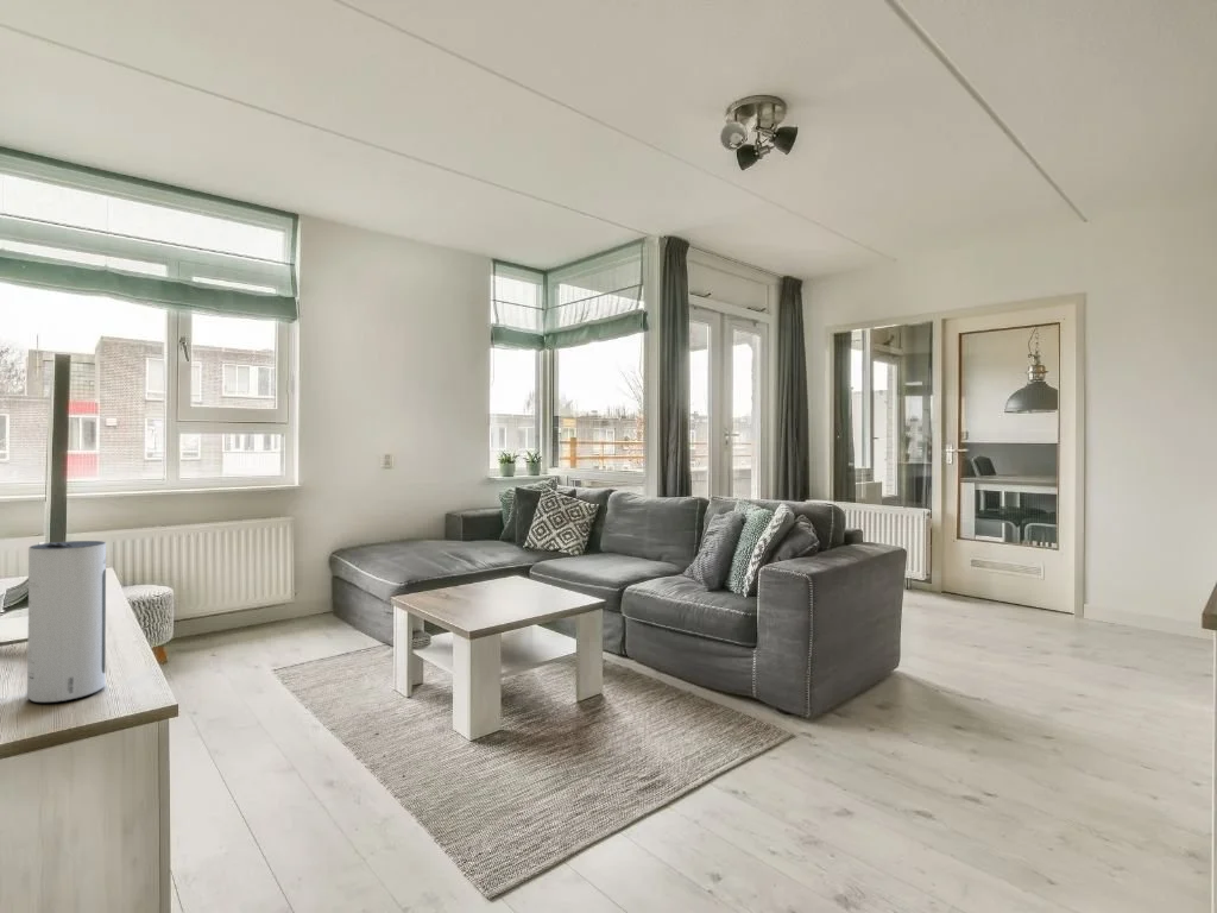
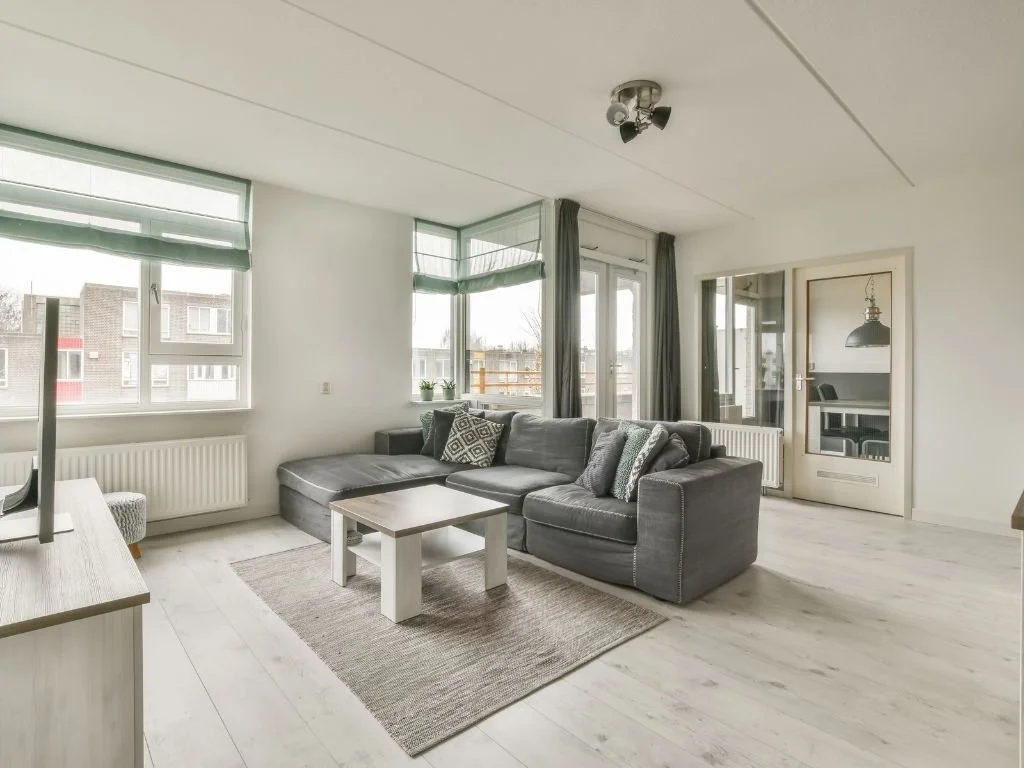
- speaker [25,540,107,704]
